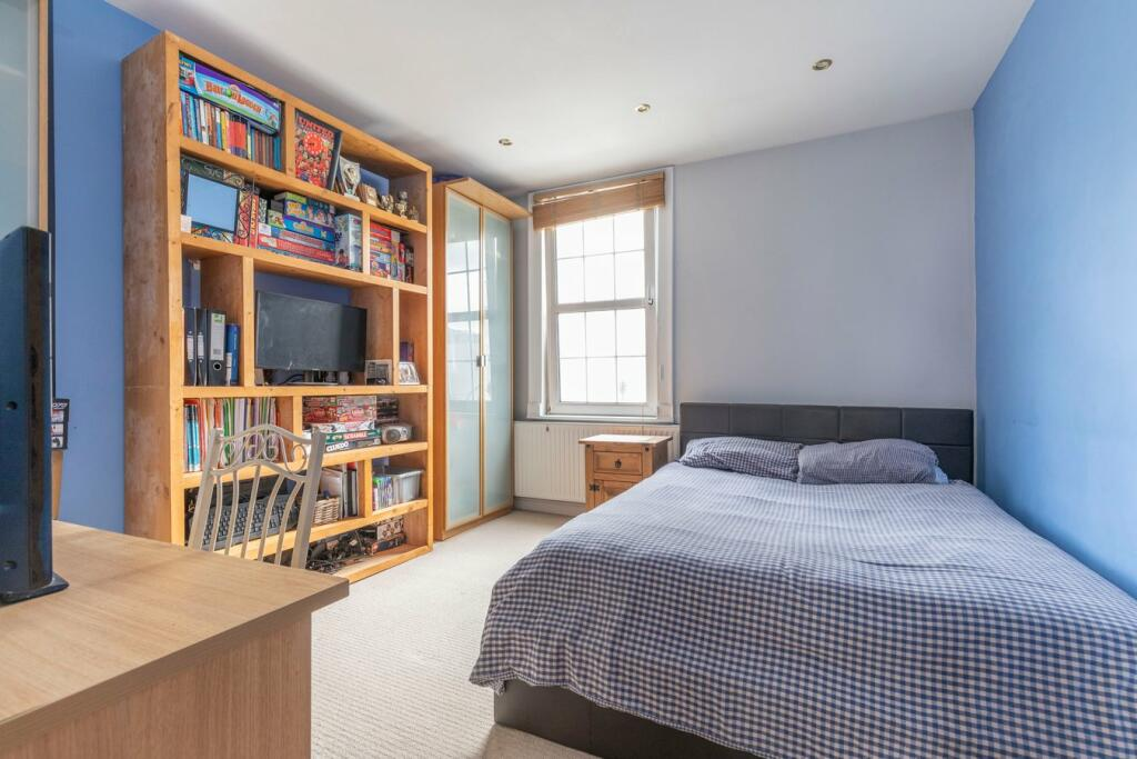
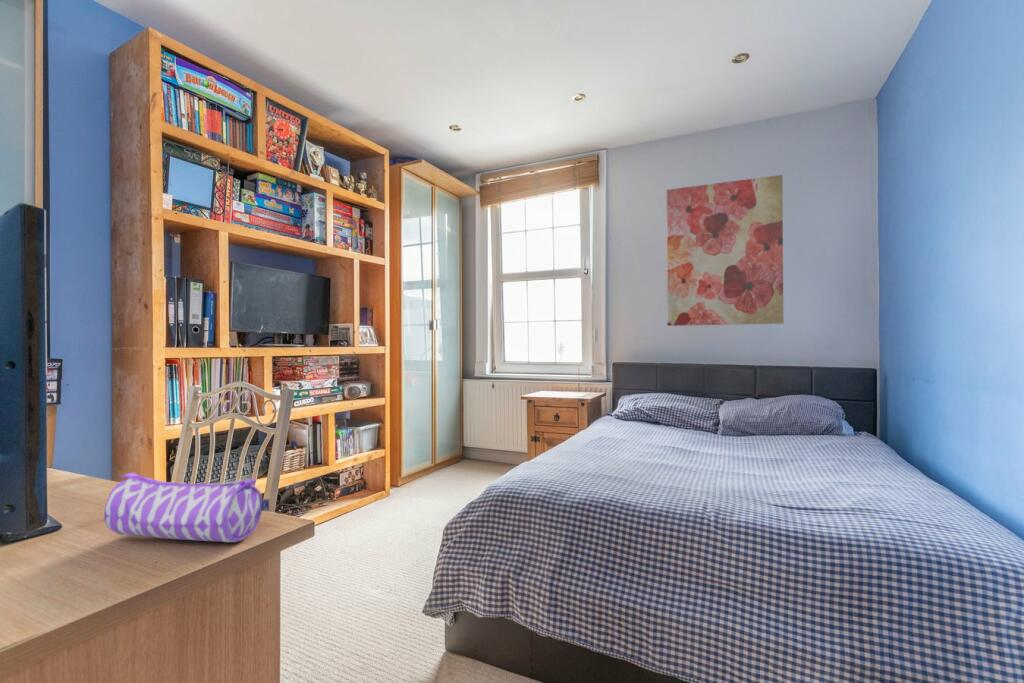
+ wall art [666,174,784,327]
+ pencil case [103,472,270,543]
